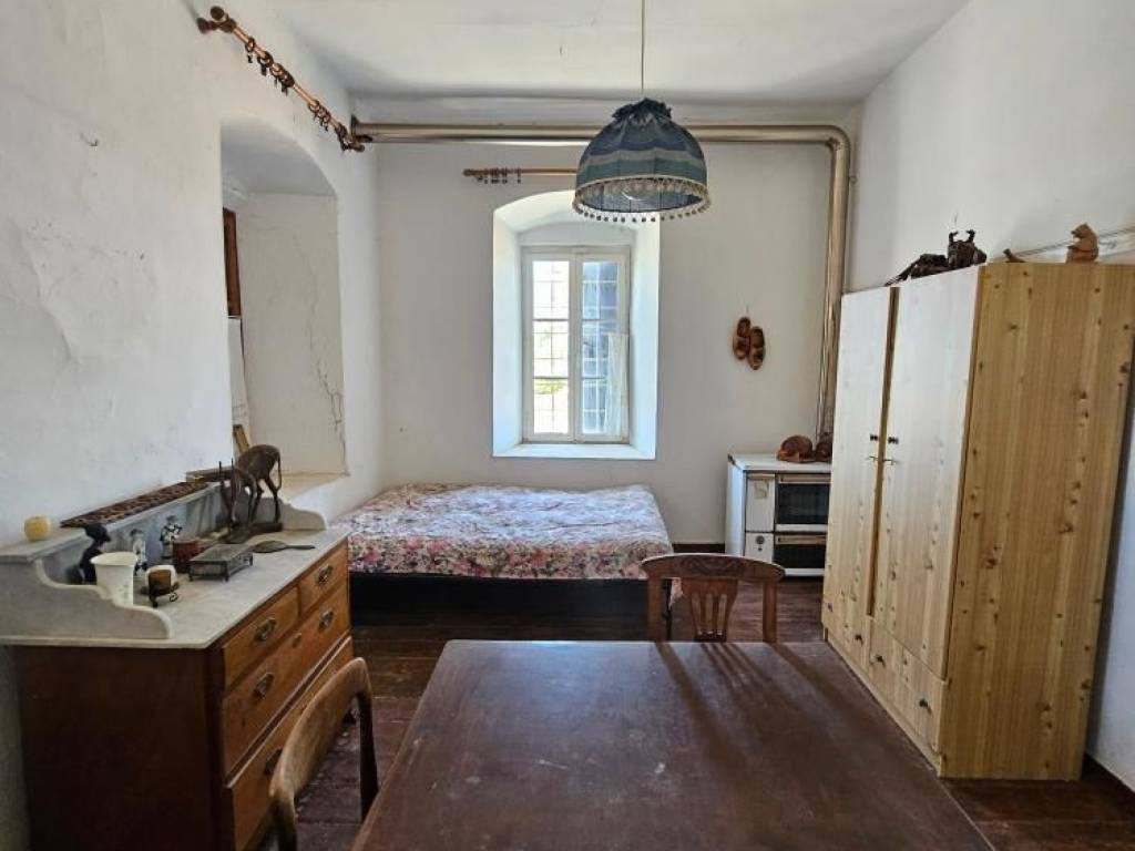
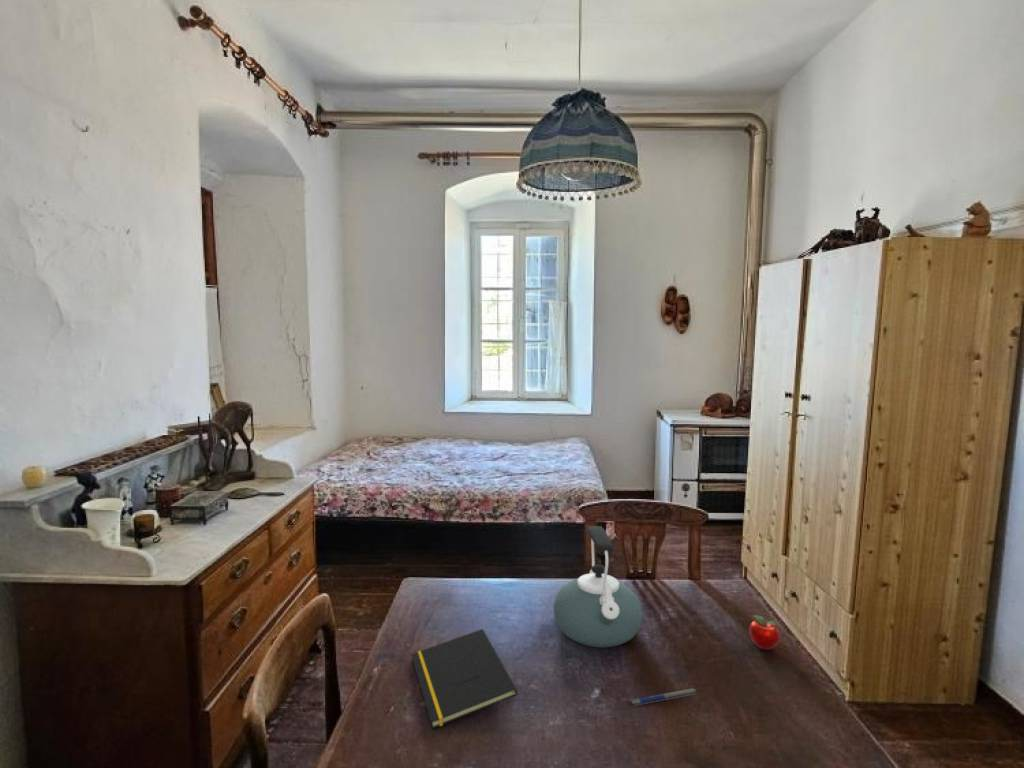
+ pen [629,688,698,707]
+ notepad [410,628,518,729]
+ apple [748,614,781,651]
+ kettle [553,525,643,649]
